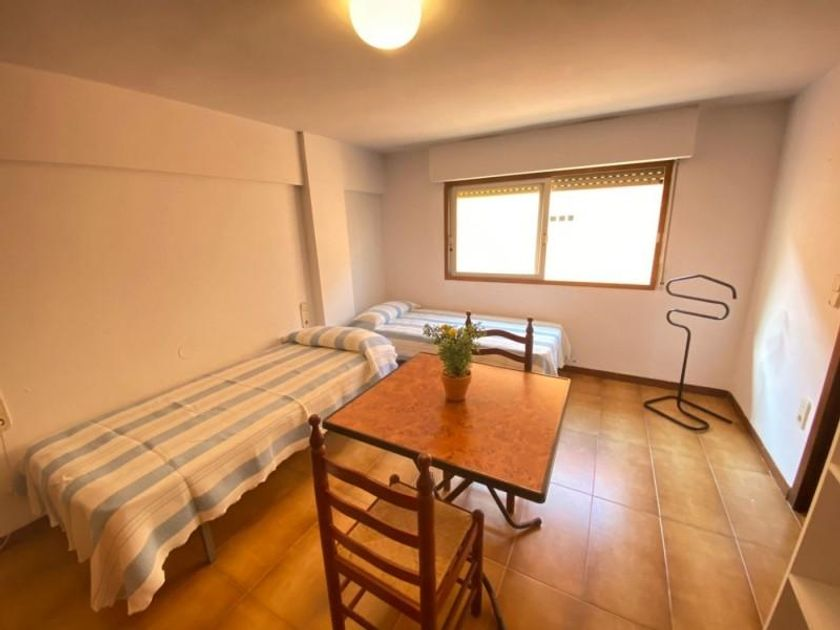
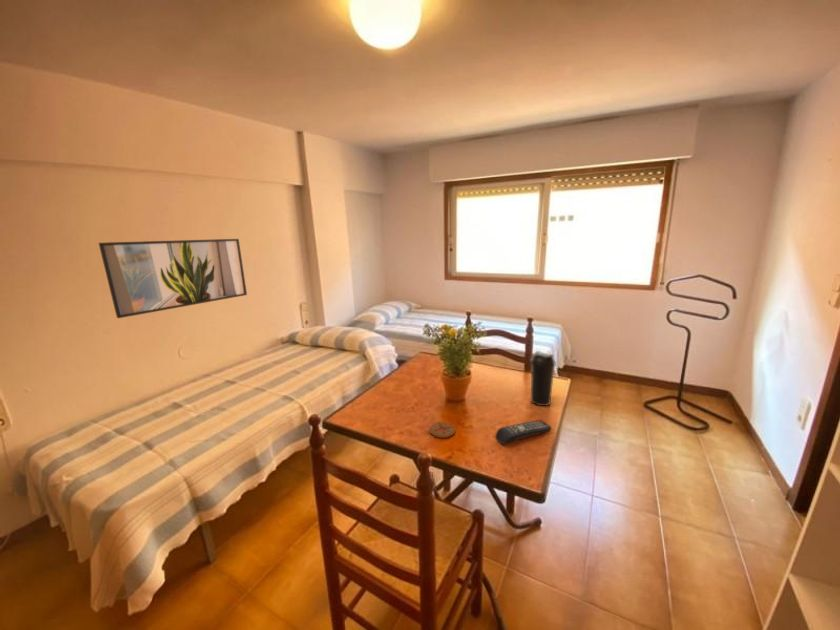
+ remote control [495,419,553,446]
+ coaster [429,421,456,439]
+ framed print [98,238,248,319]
+ water bottle [530,350,557,407]
